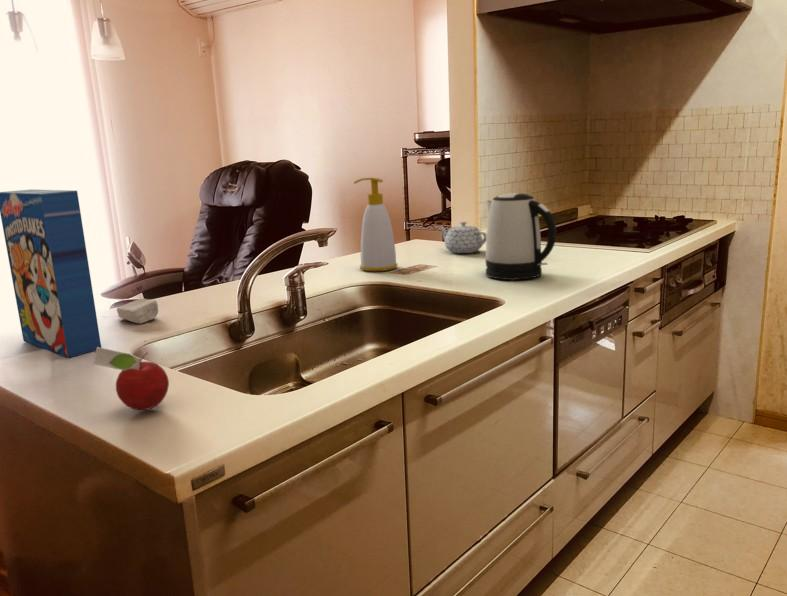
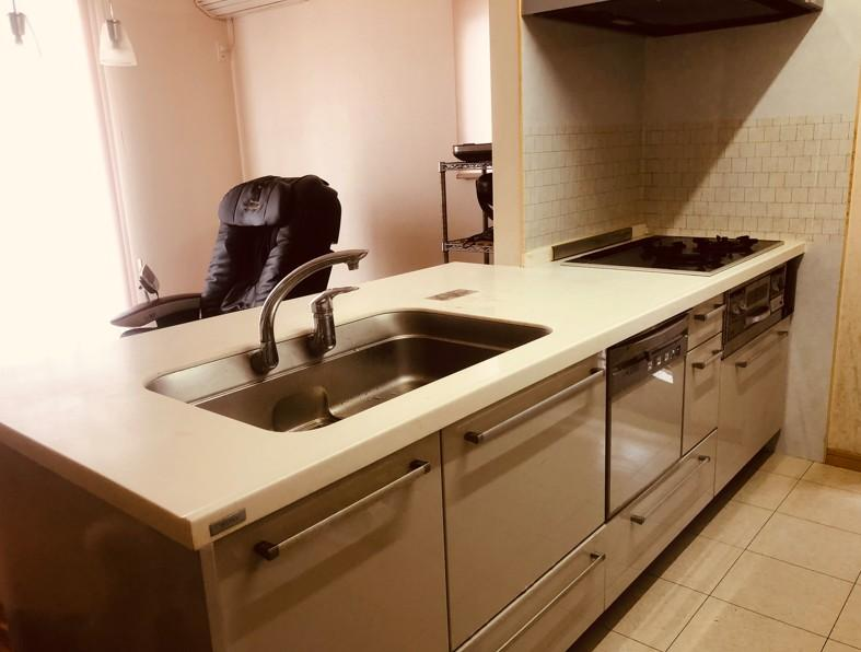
- teapot [438,221,487,254]
- soap bottle [353,176,399,272]
- kettle [484,192,557,281]
- fruit [92,347,170,411]
- cereal box [0,189,102,358]
- soap bar [116,297,159,324]
